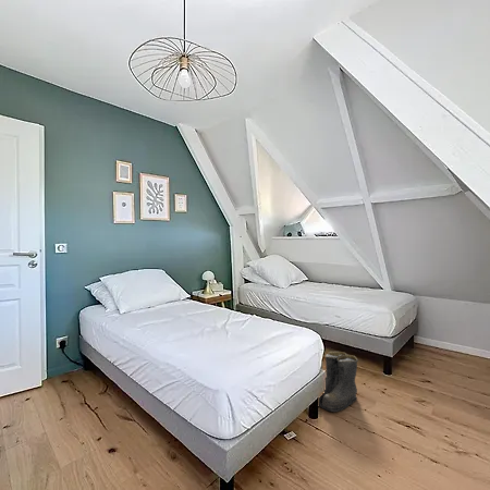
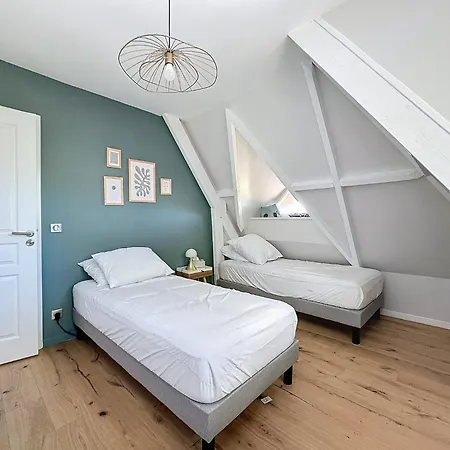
- boots [318,351,359,413]
